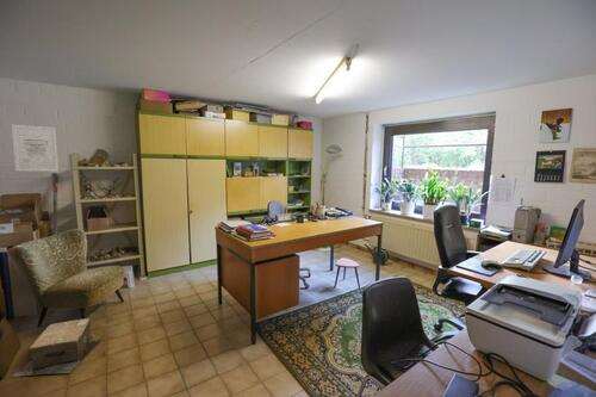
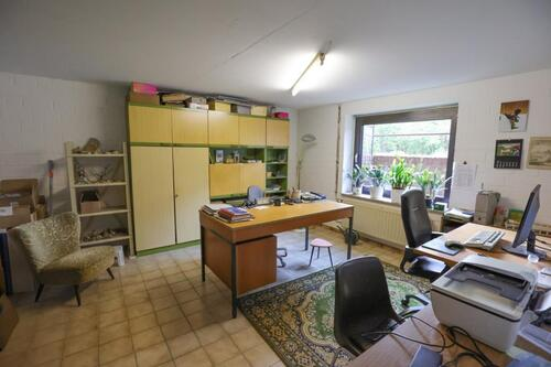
- cardboard box [11,317,105,378]
- wall art [11,123,60,173]
